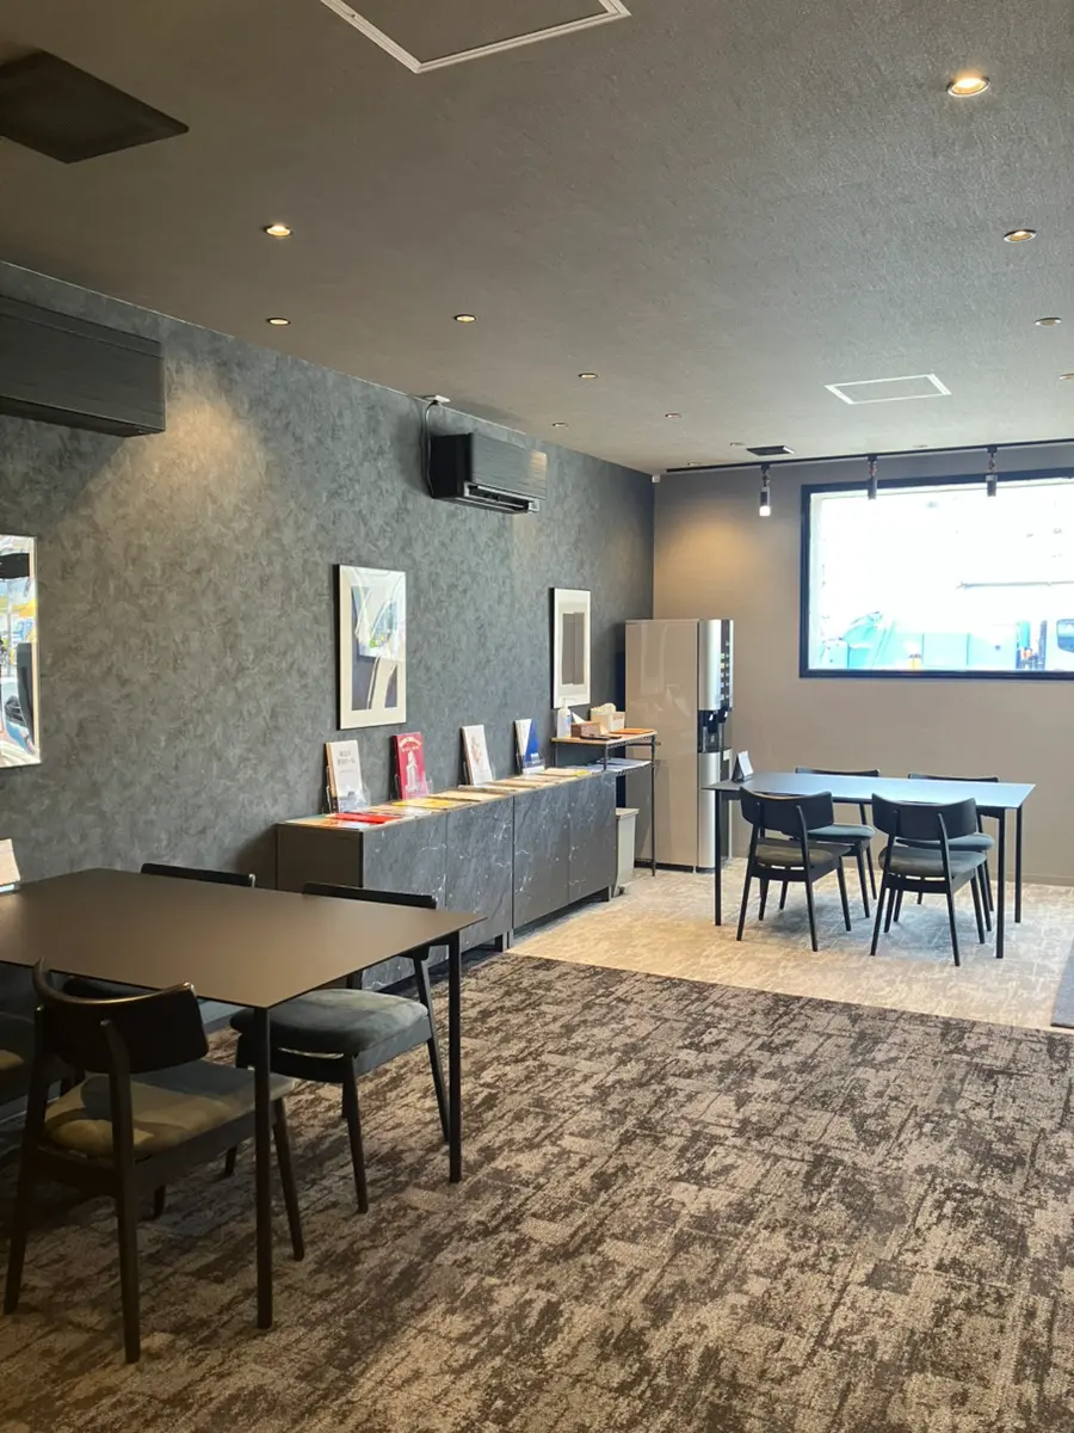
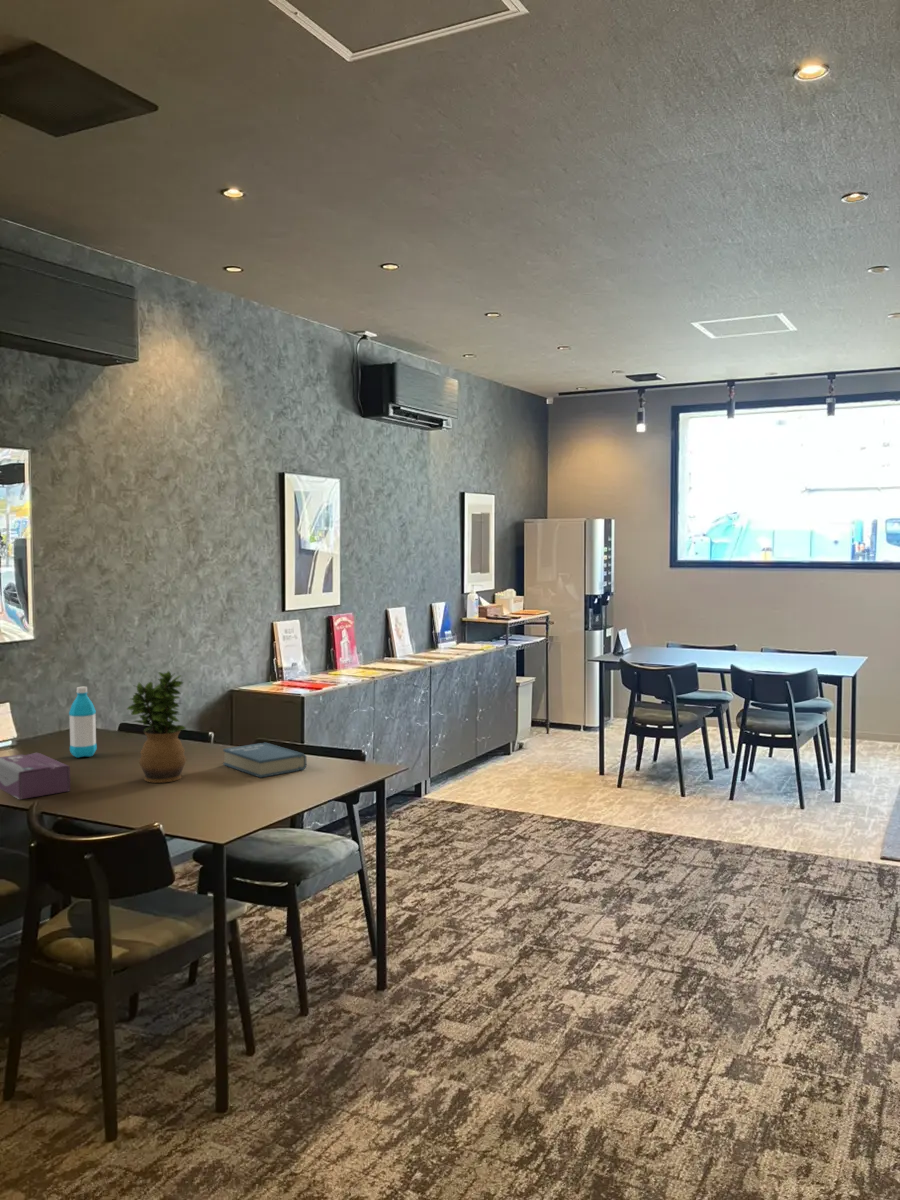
+ water bottle [68,686,98,759]
+ potted plant [125,670,188,784]
+ book [222,742,307,779]
+ tissue box [0,752,71,800]
